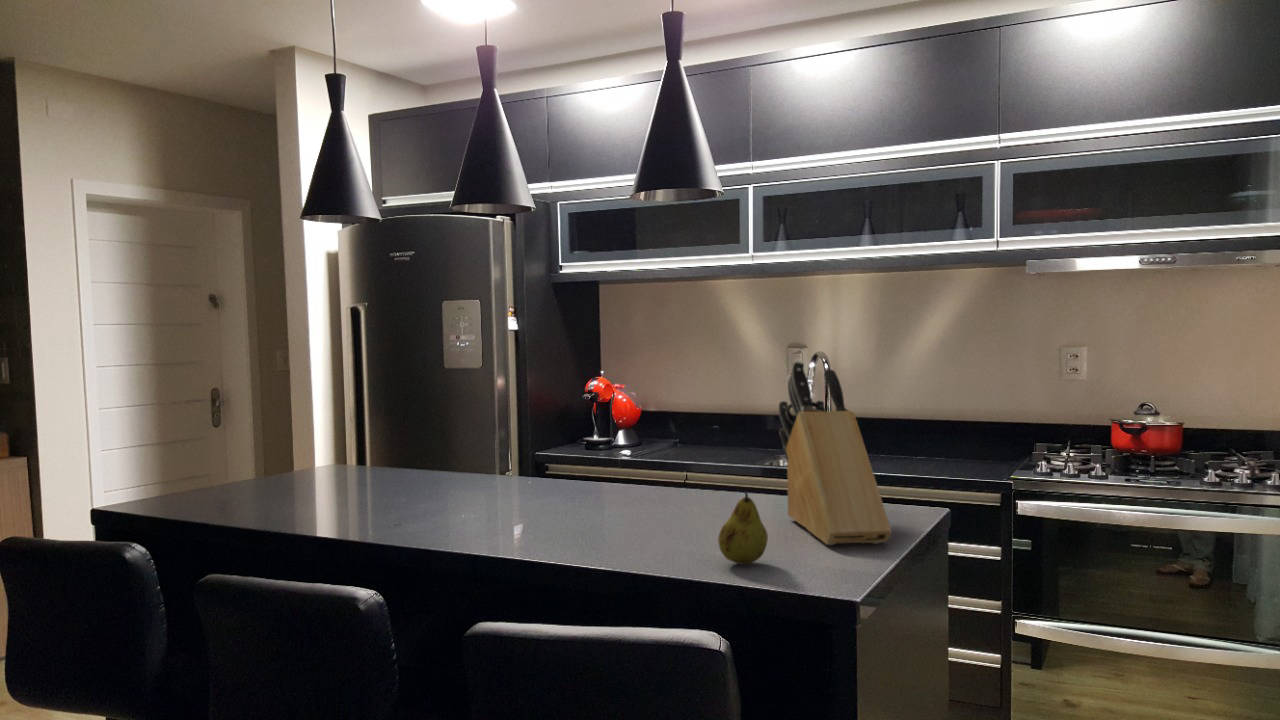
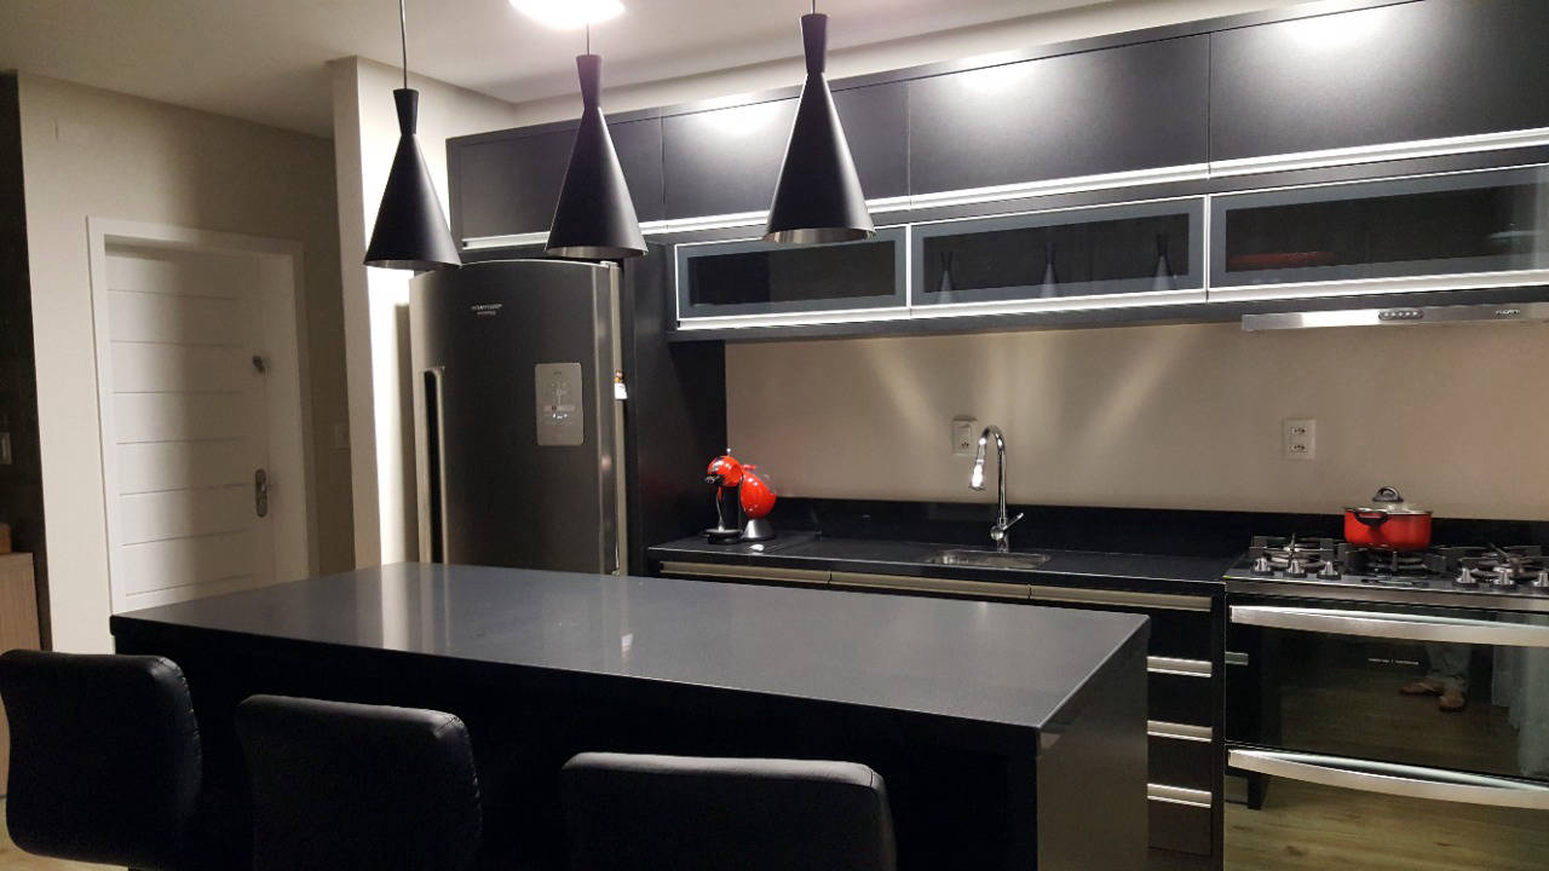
- fruit [717,491,769,565]
- knife block [778,360,893,546]
